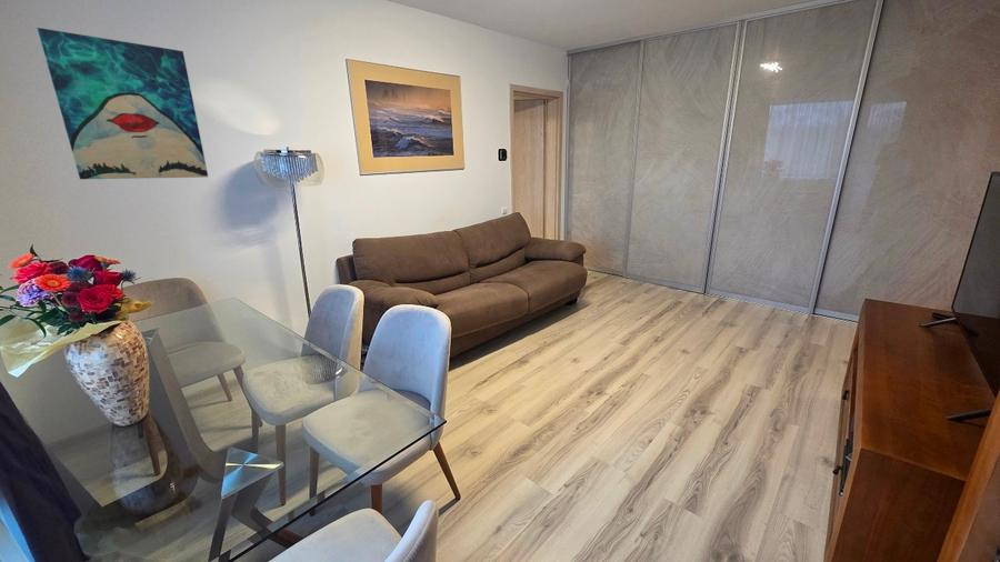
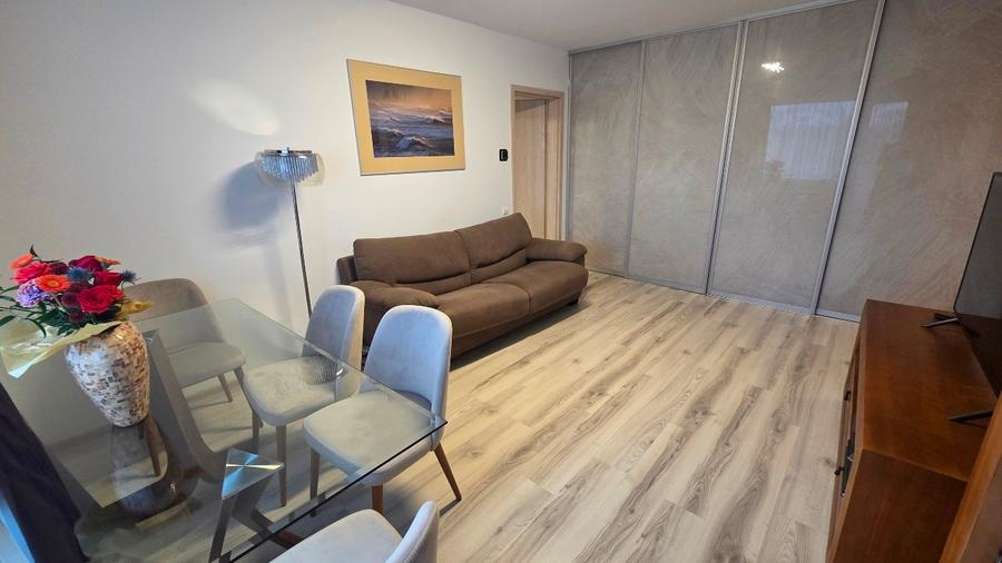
- wall art [37,27,209,180]
